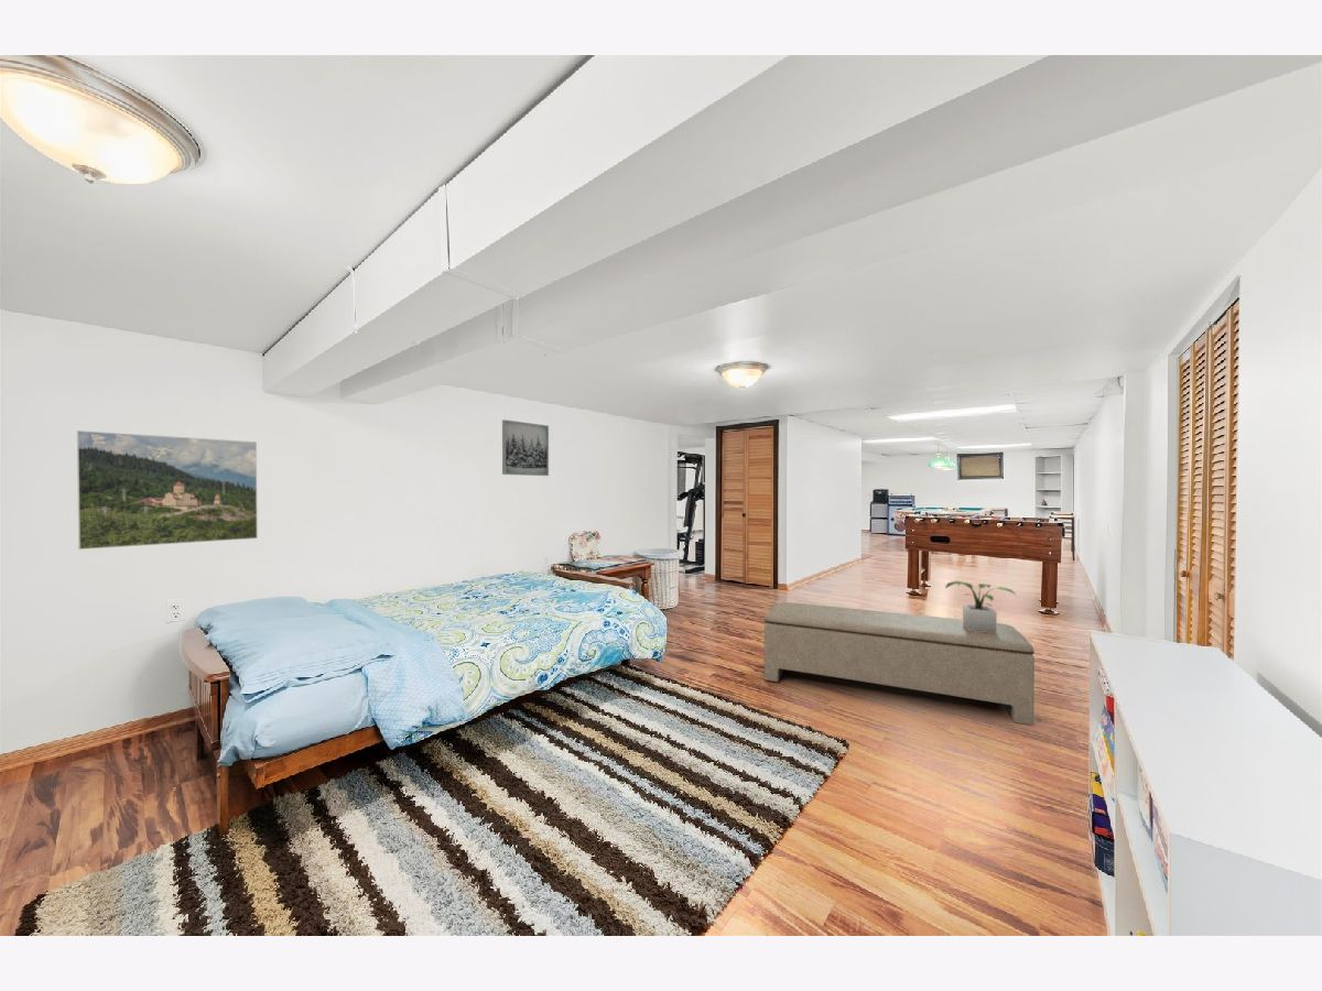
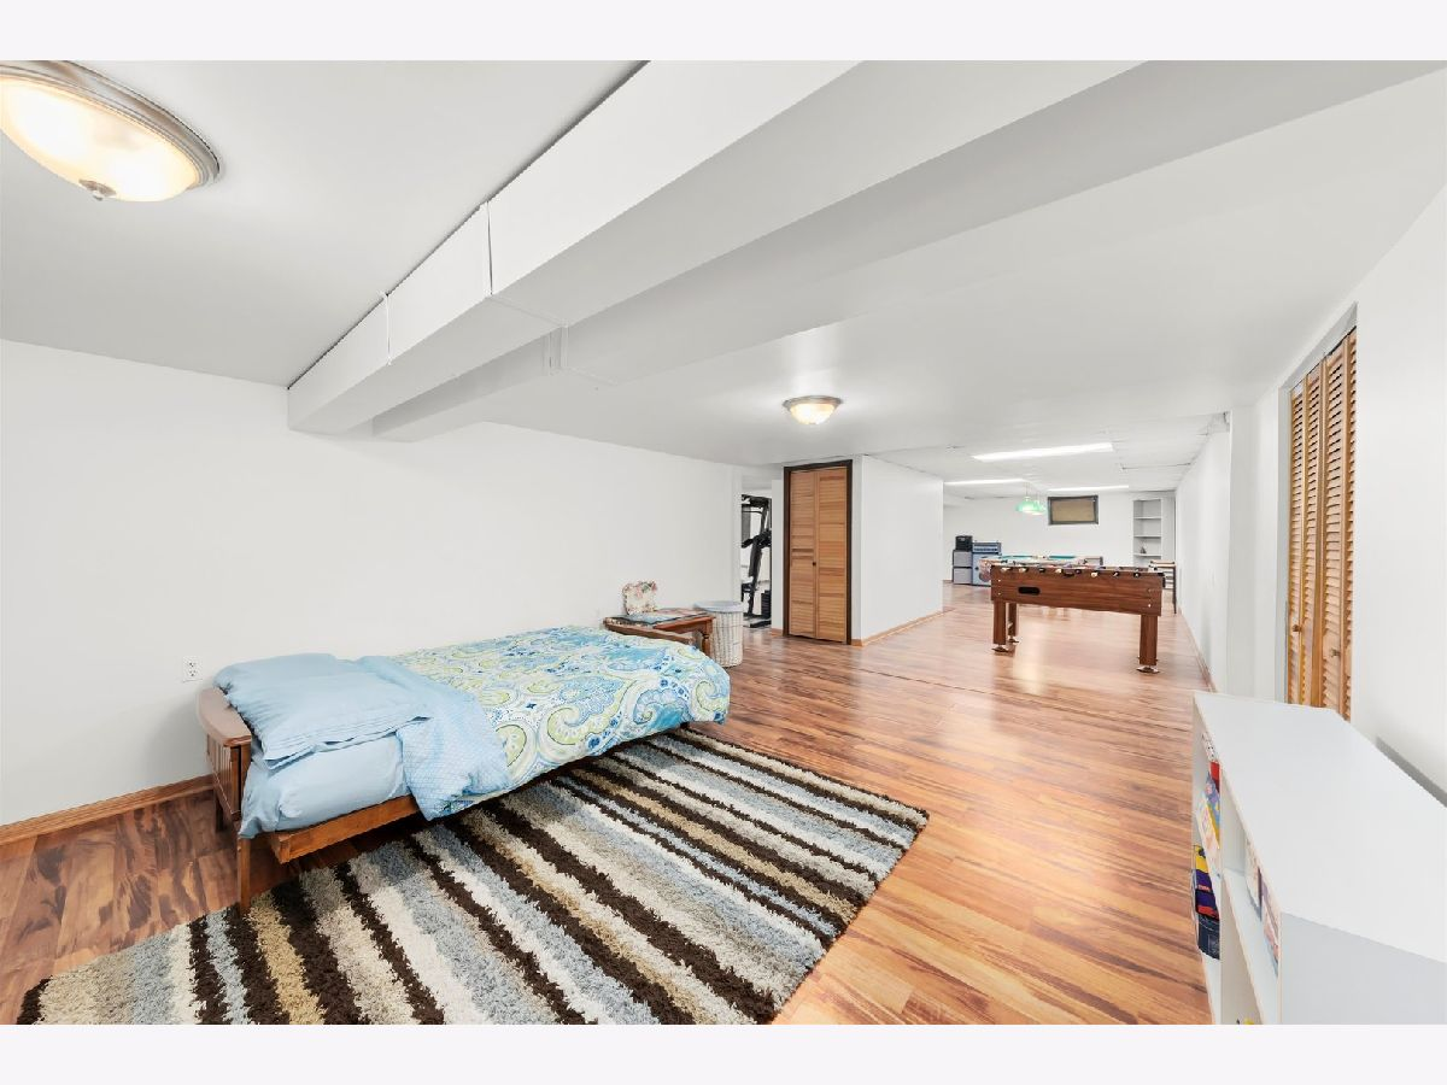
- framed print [76,429,259,551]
- bench [763,601,1036,727]
- potted plant [944,580,1017,633]
- wall art [501,418,550,477]
